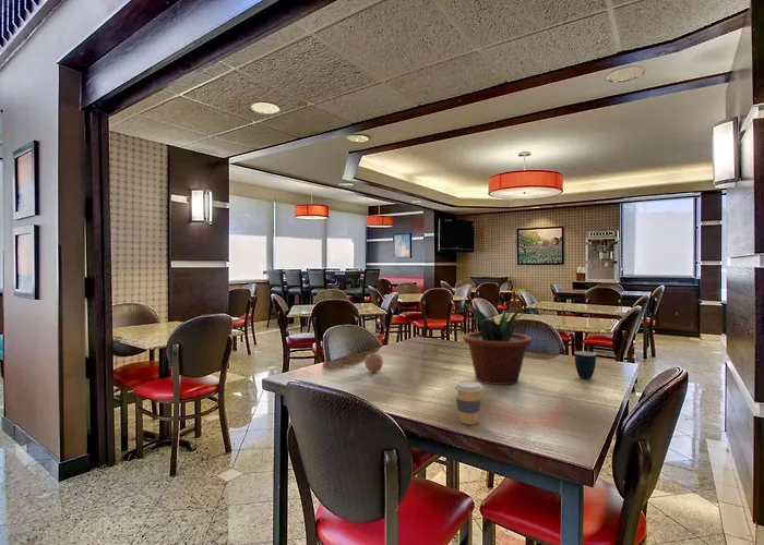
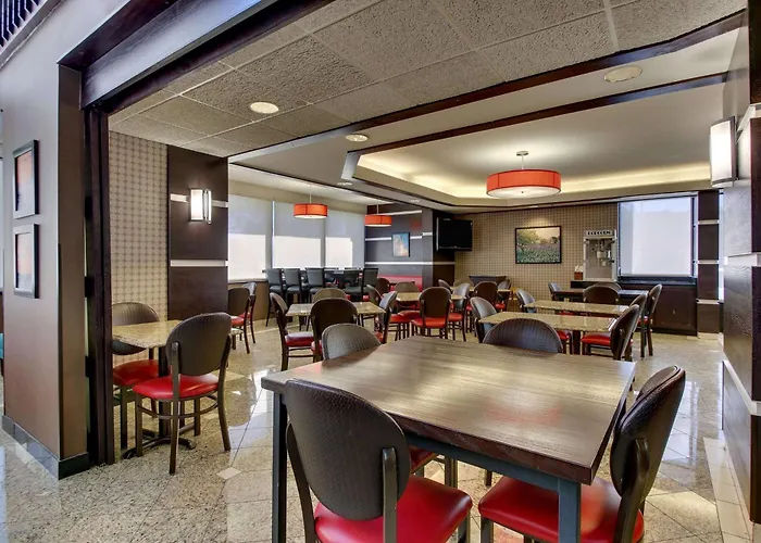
- mug [573,350,597,379]
- coffee cup [454,379,485,425]
- fruit [363,352,384,373]
- potted plant [455,302,542,386]
